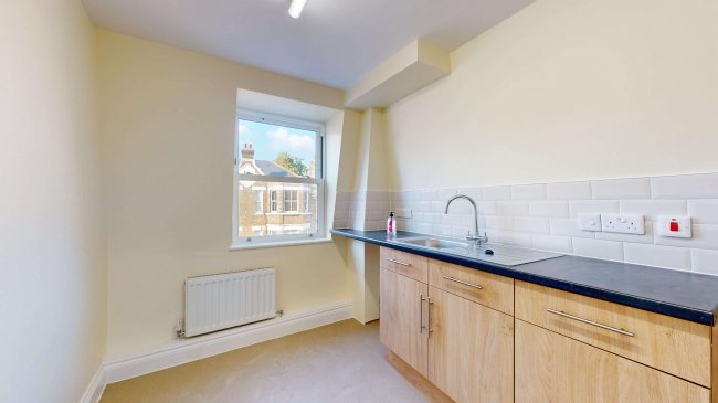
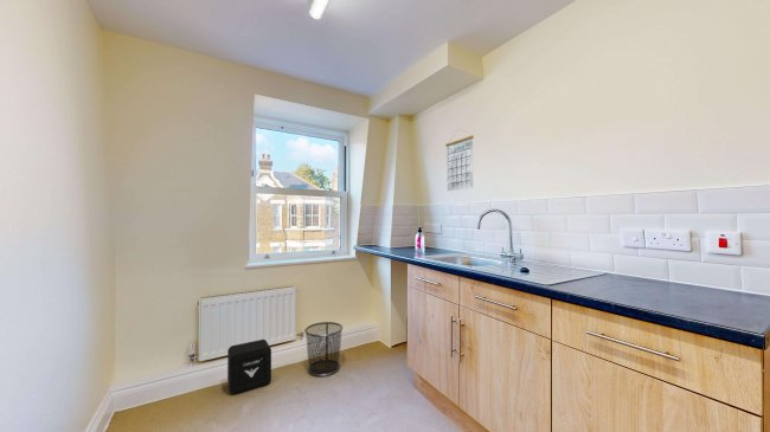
+ air purifier [226,338,272,395]
+ waste bin [303,321,344,378]
+ calendar [444,128,475,192]
